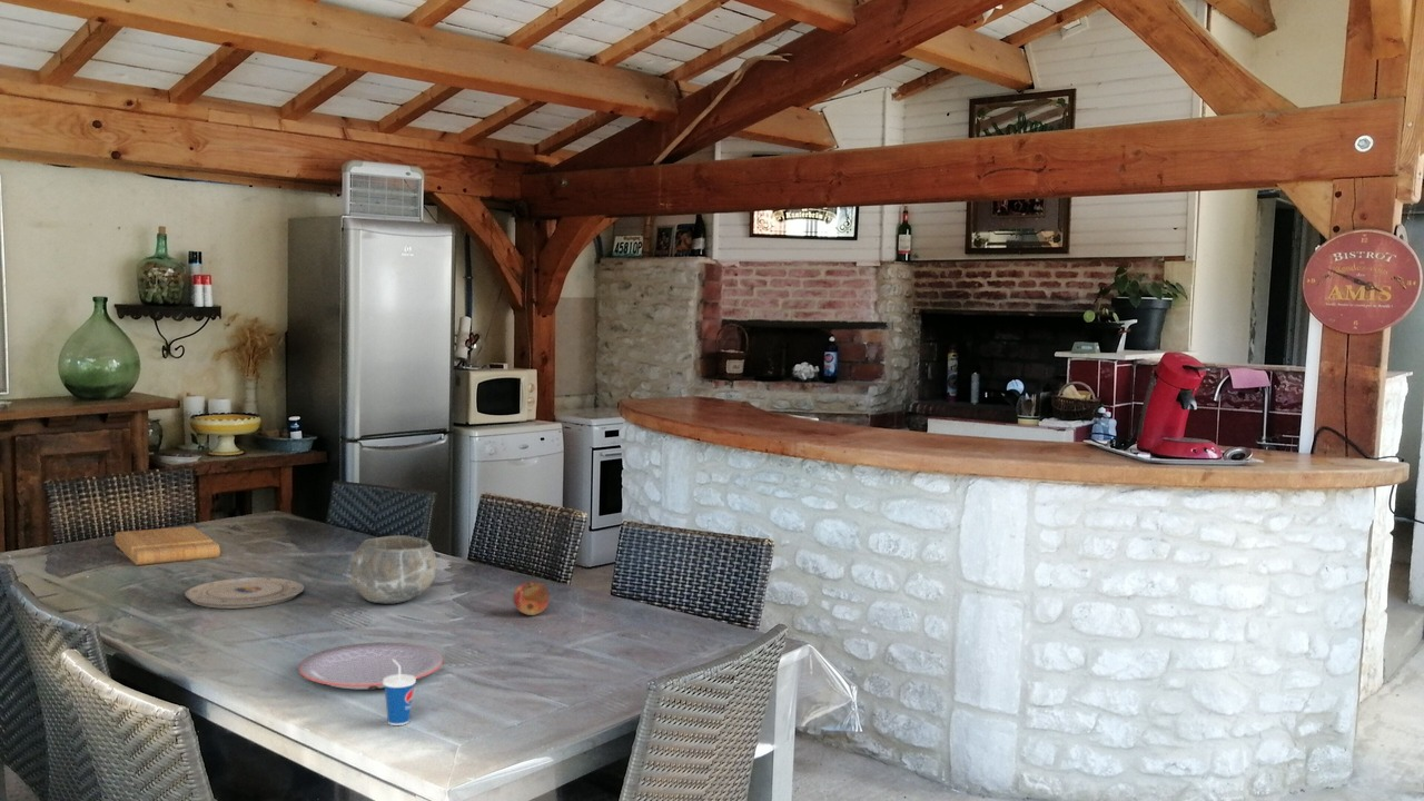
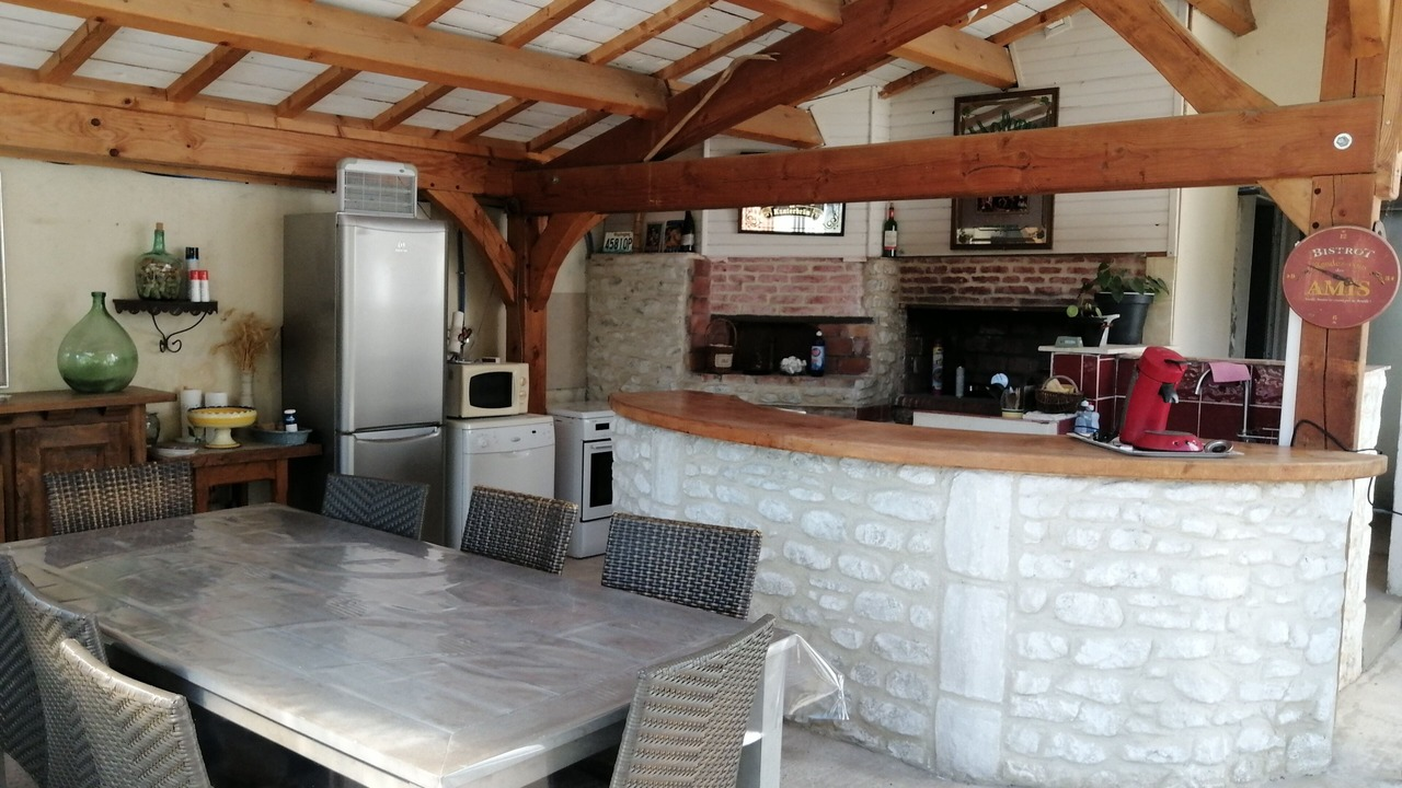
- cutting board [113,525,221,566]
- bowl [347,534,437,605]
- cup [383,659,417,726]
- plate [184,576,305,610]
- fruit [513,581,551,616]
- plate [297,642,444,690]
